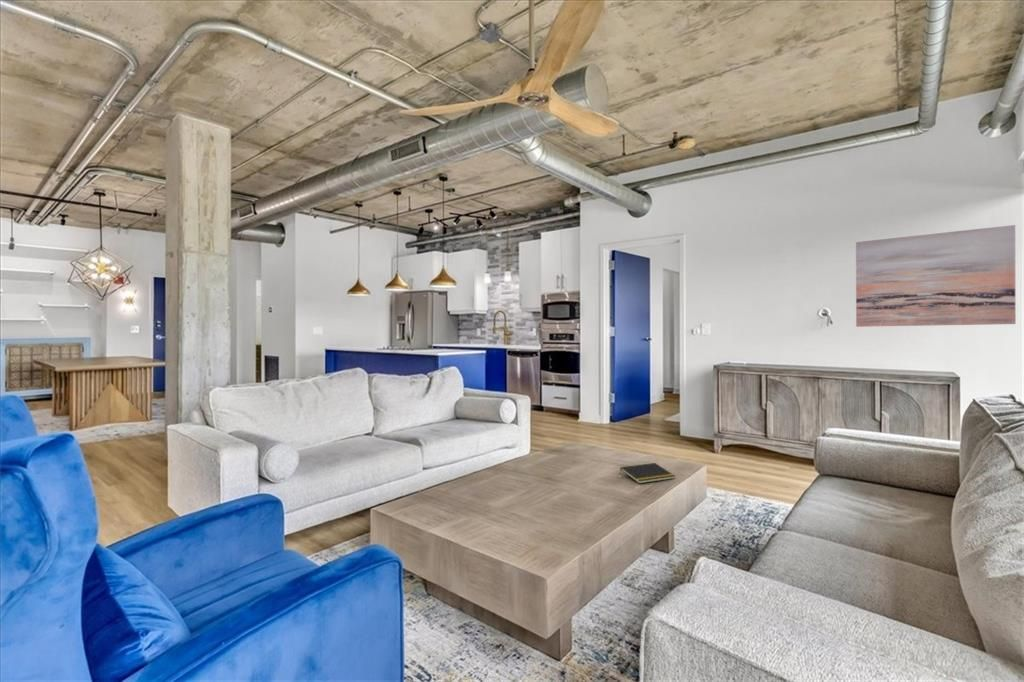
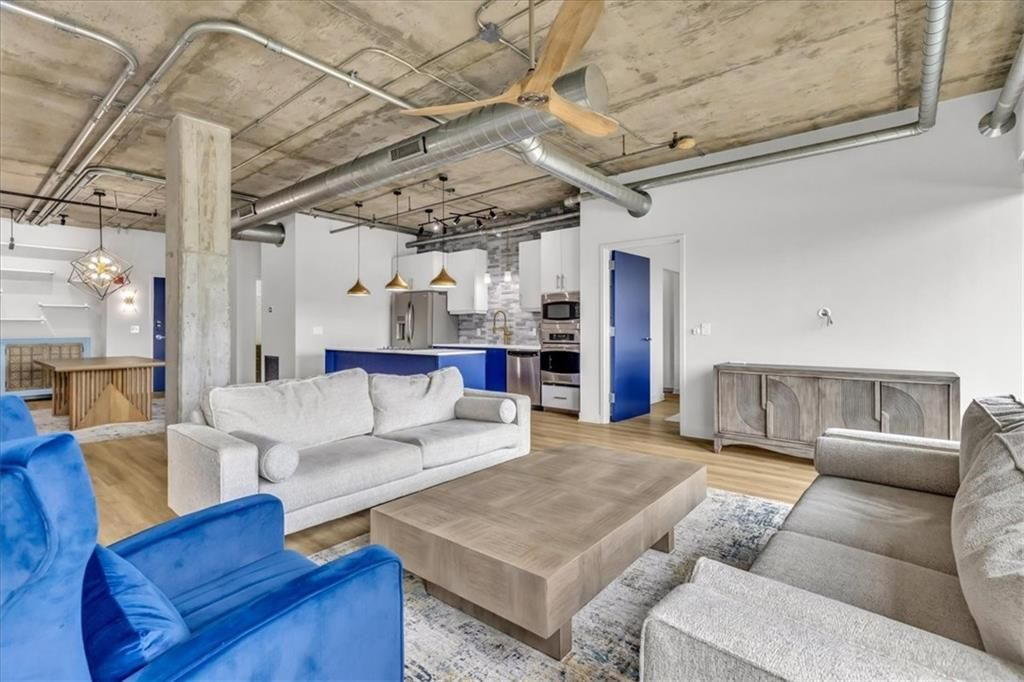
- wall art [855,224,1017,328]
- notepad [619,462,676,484]
